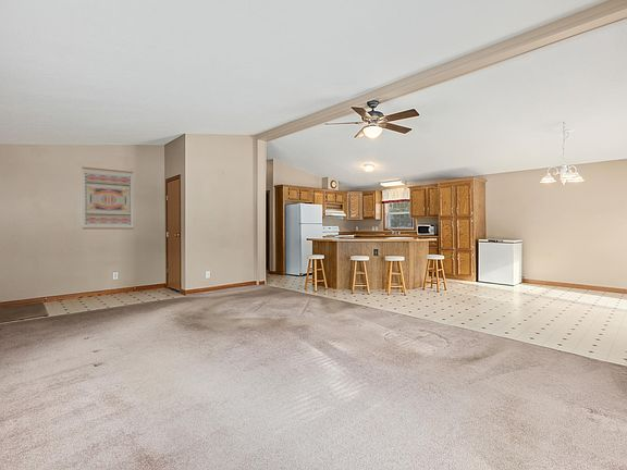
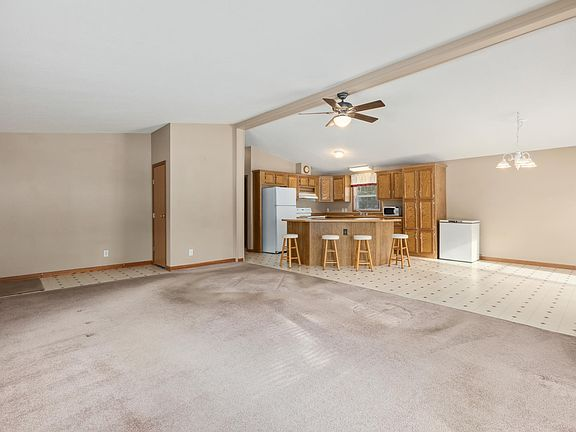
- wall art [81,166,134,231]
